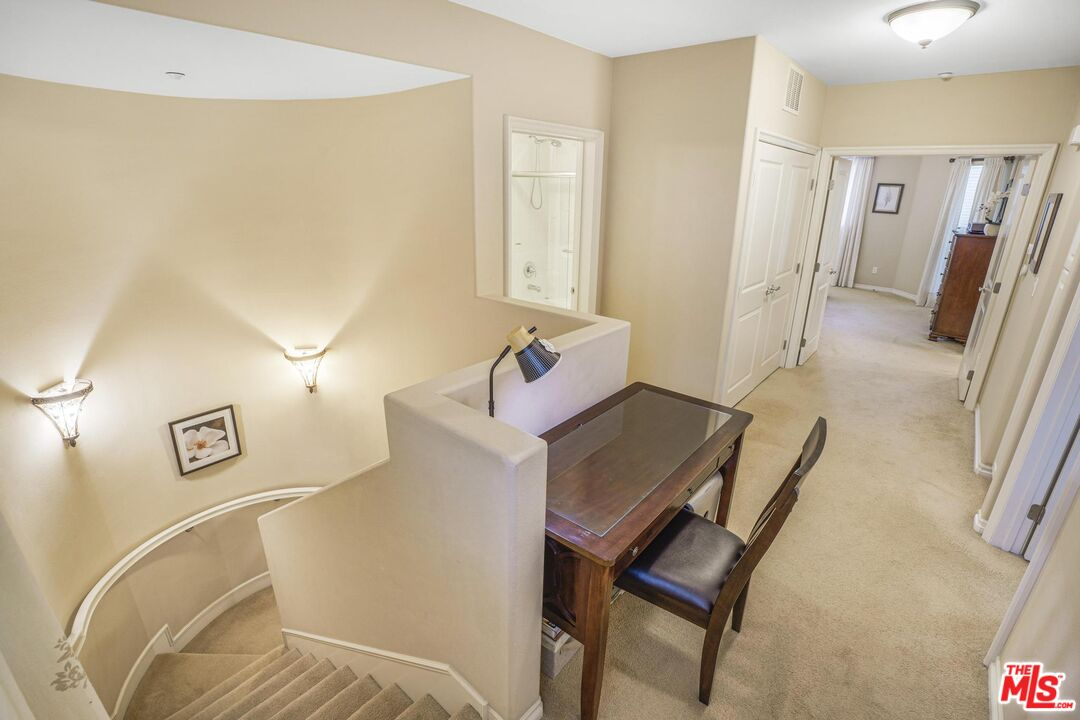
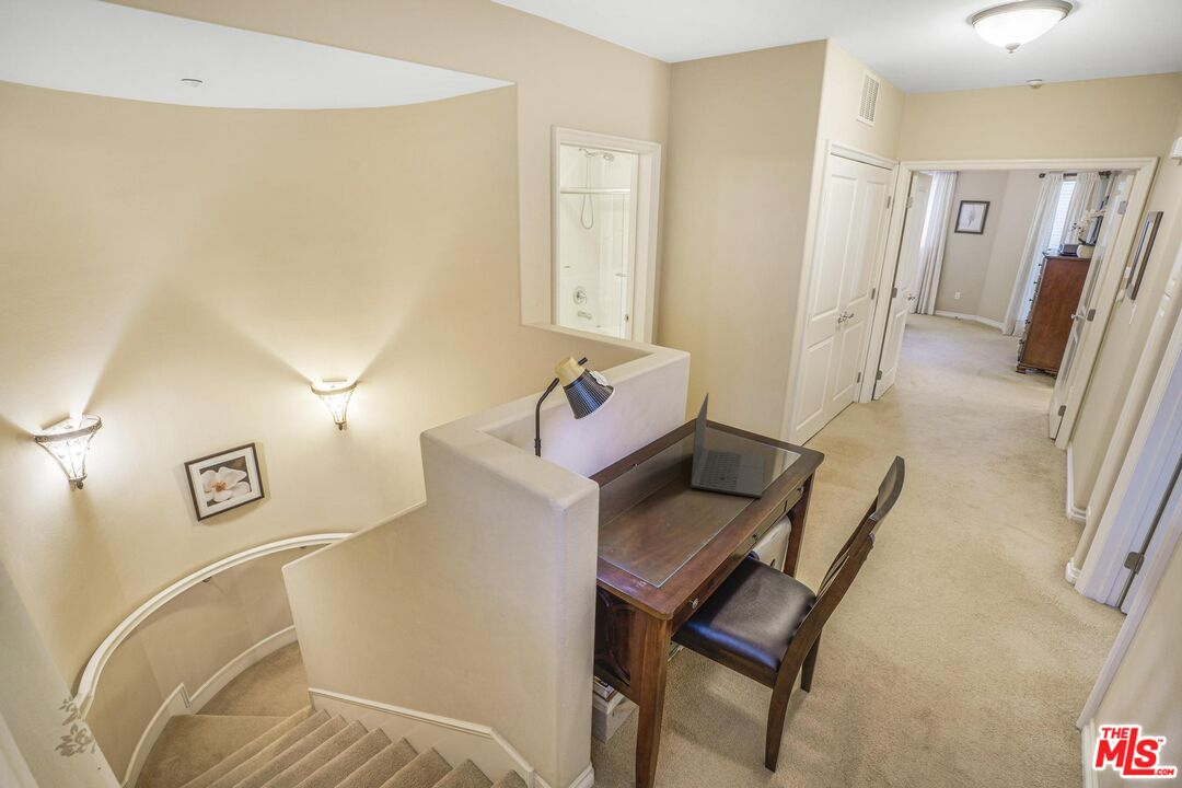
+ laptop [690,392,765,499]
